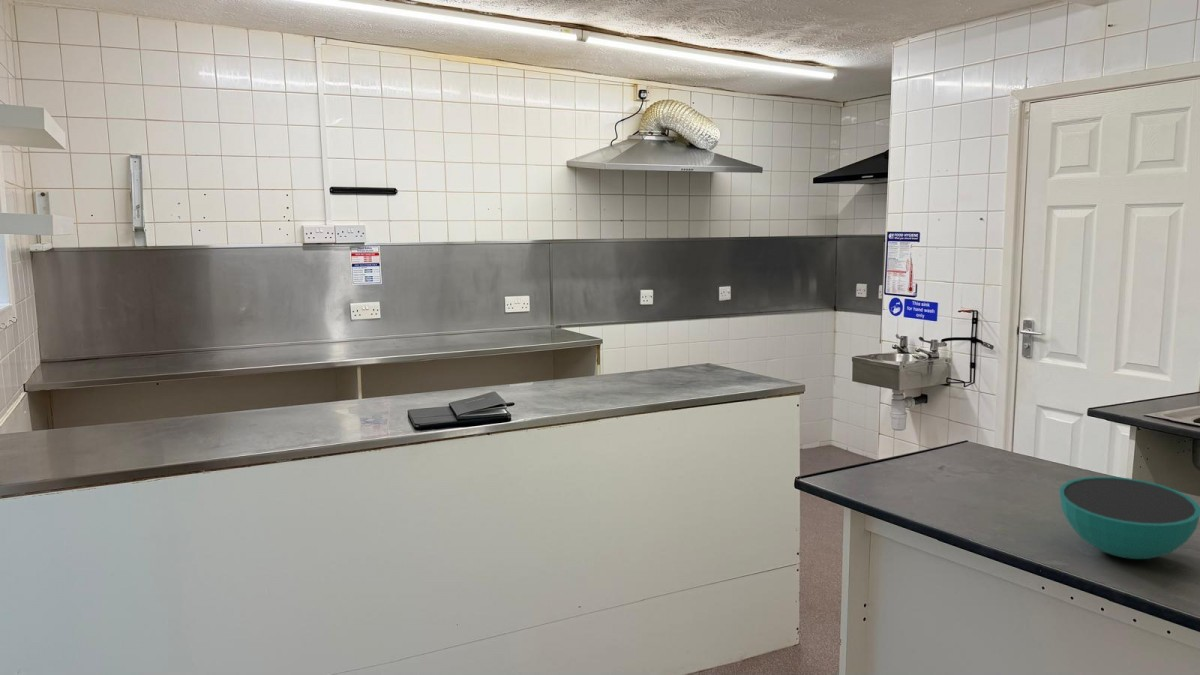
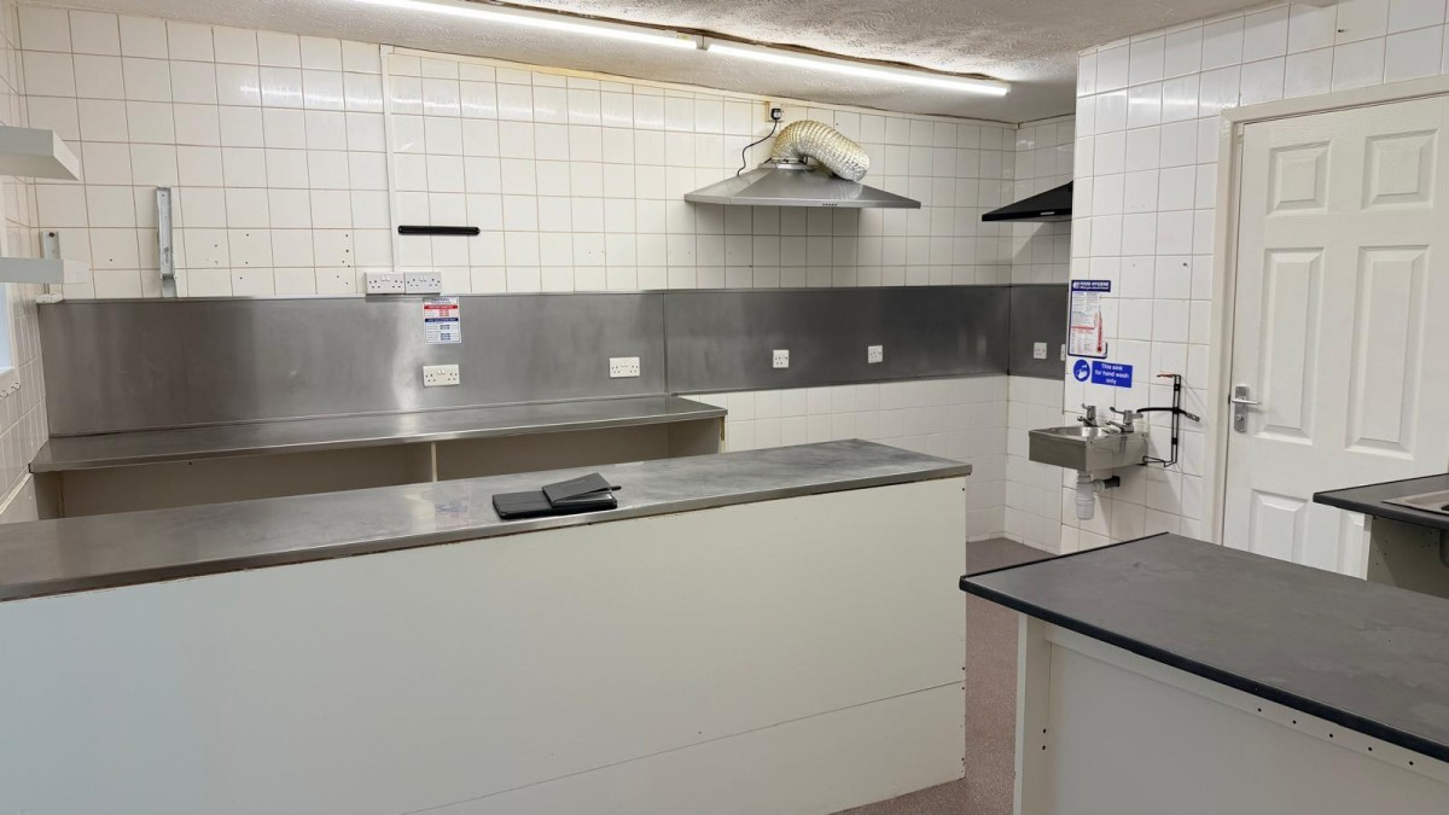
- bowl [1058,476,1200,560]
